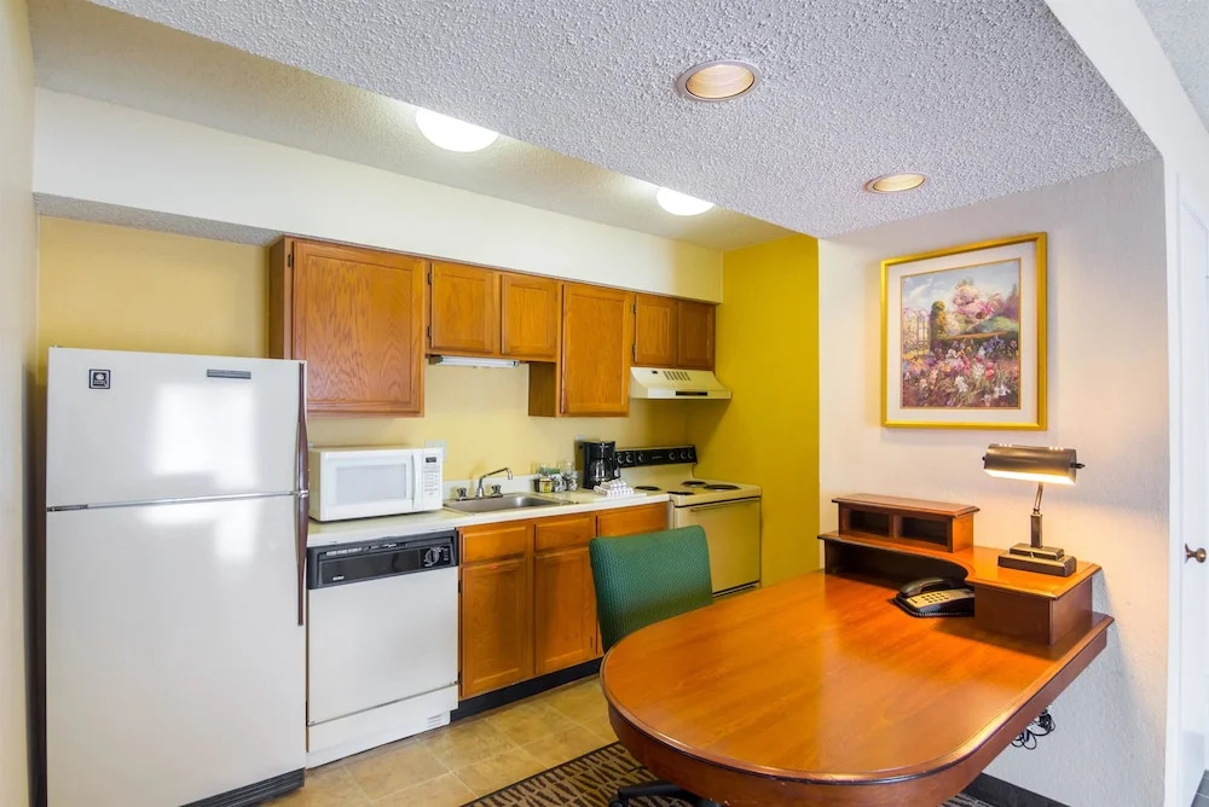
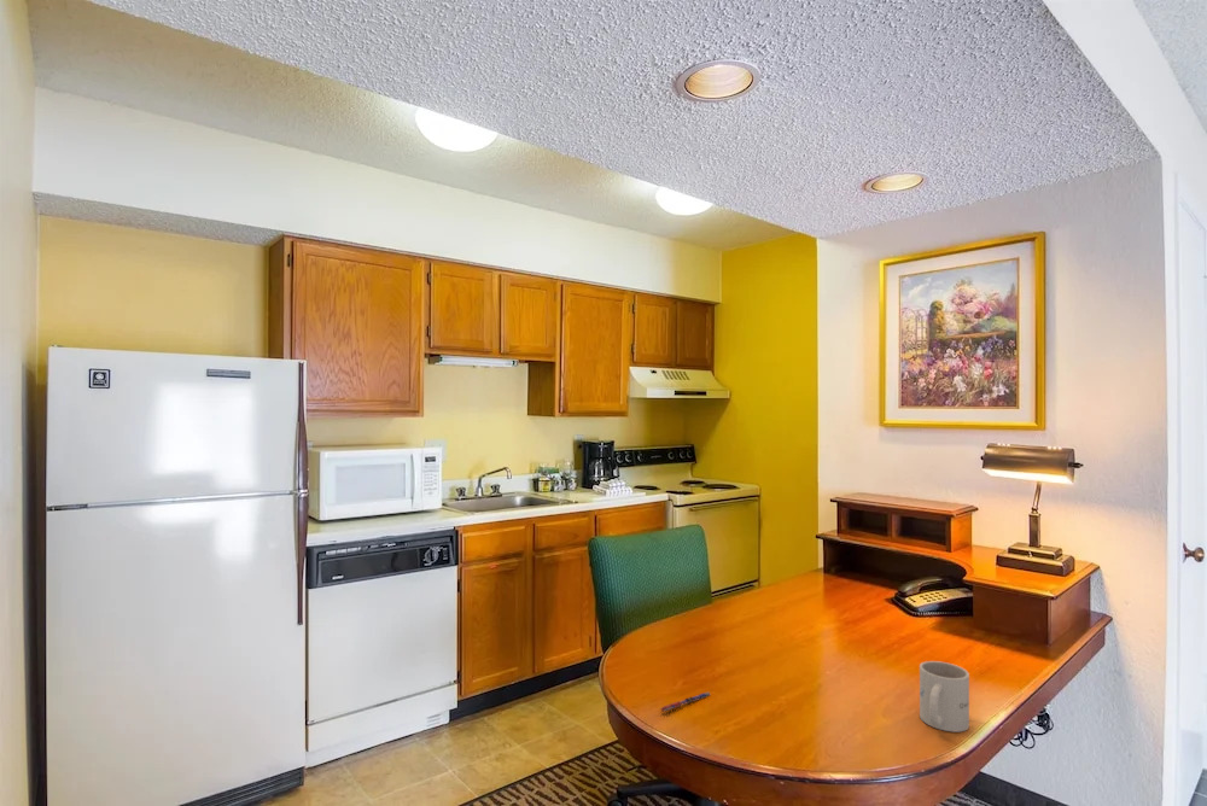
+ mug [919,660,970,732]
+ pen [660,691,711,713]
